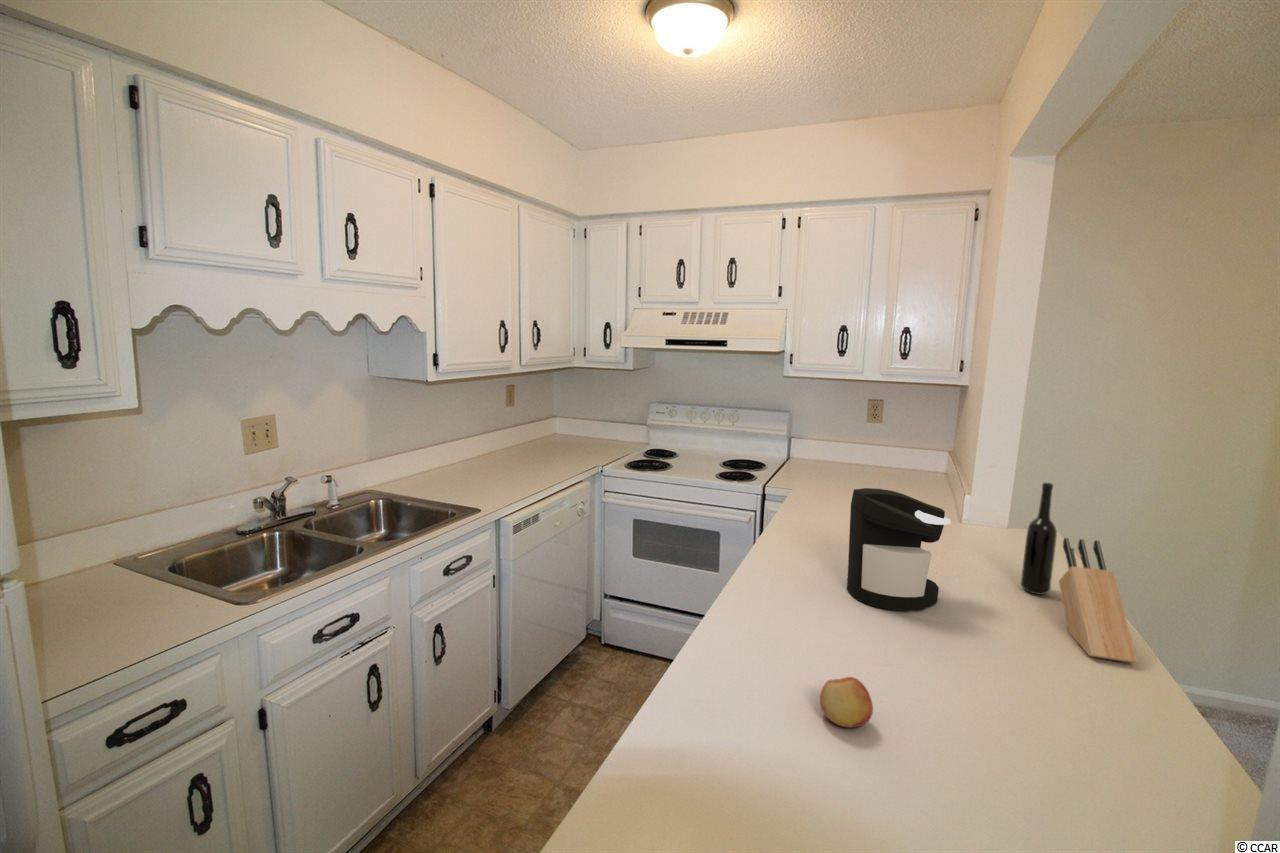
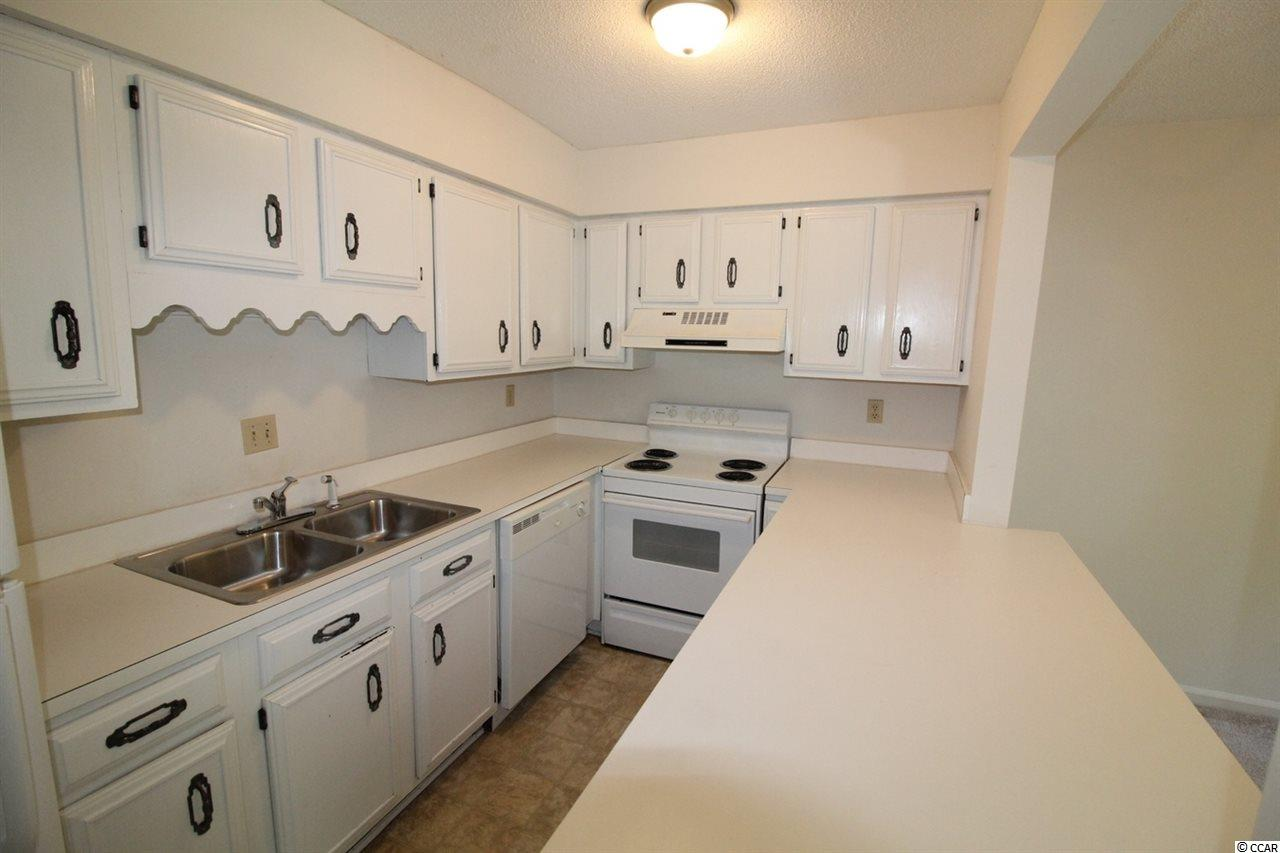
- knife block [1058,537,1139,664]
- bottle [1020,482,1058,596]
- coffee maker [846,487,951,612]
- apple [819,676,874,729]
